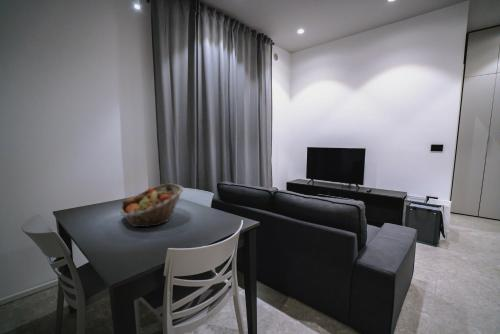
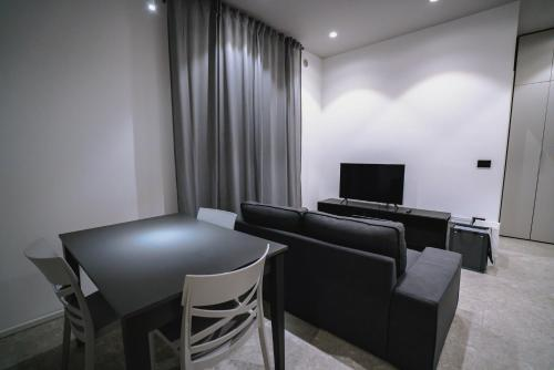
- fruit basket [119,183,184,228]
